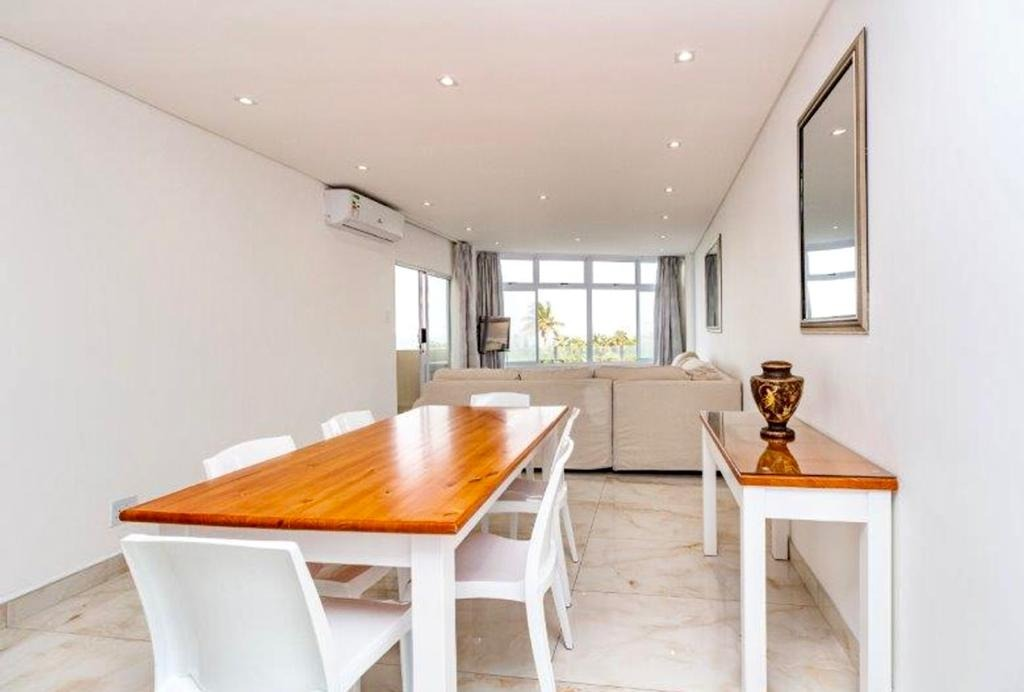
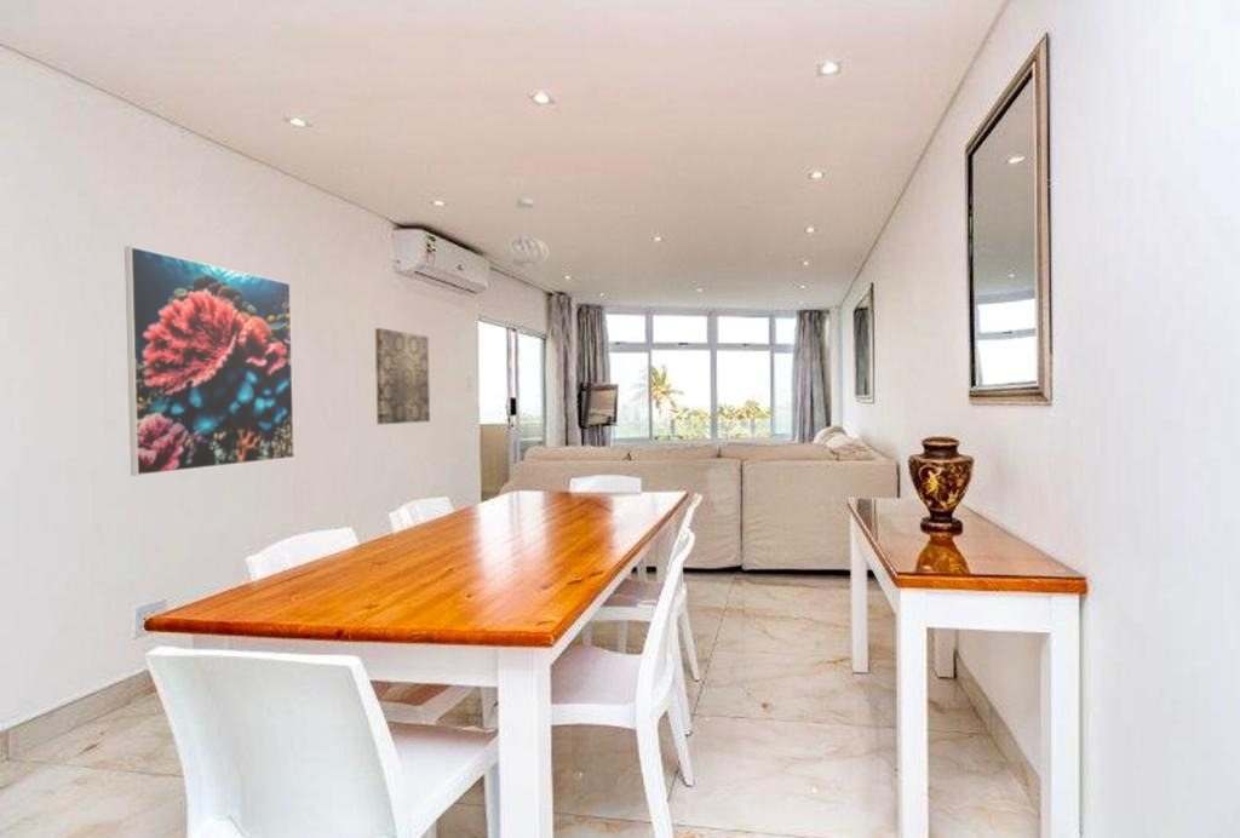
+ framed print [124,245,295,477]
+ pendant light [501,197,550,269]
+ wall art [374,327,431,425]
